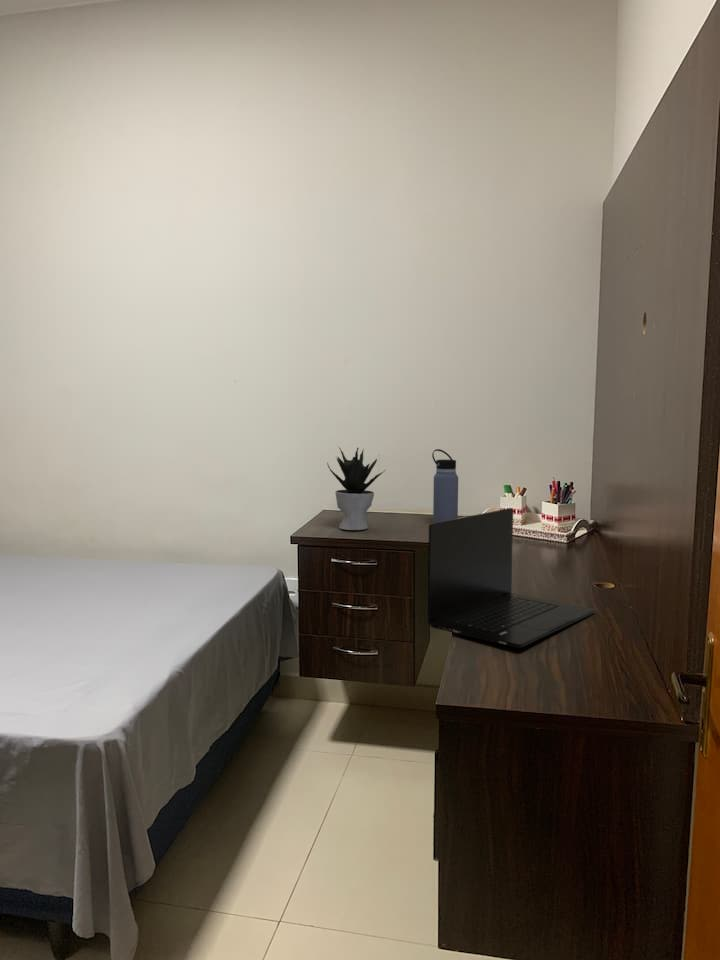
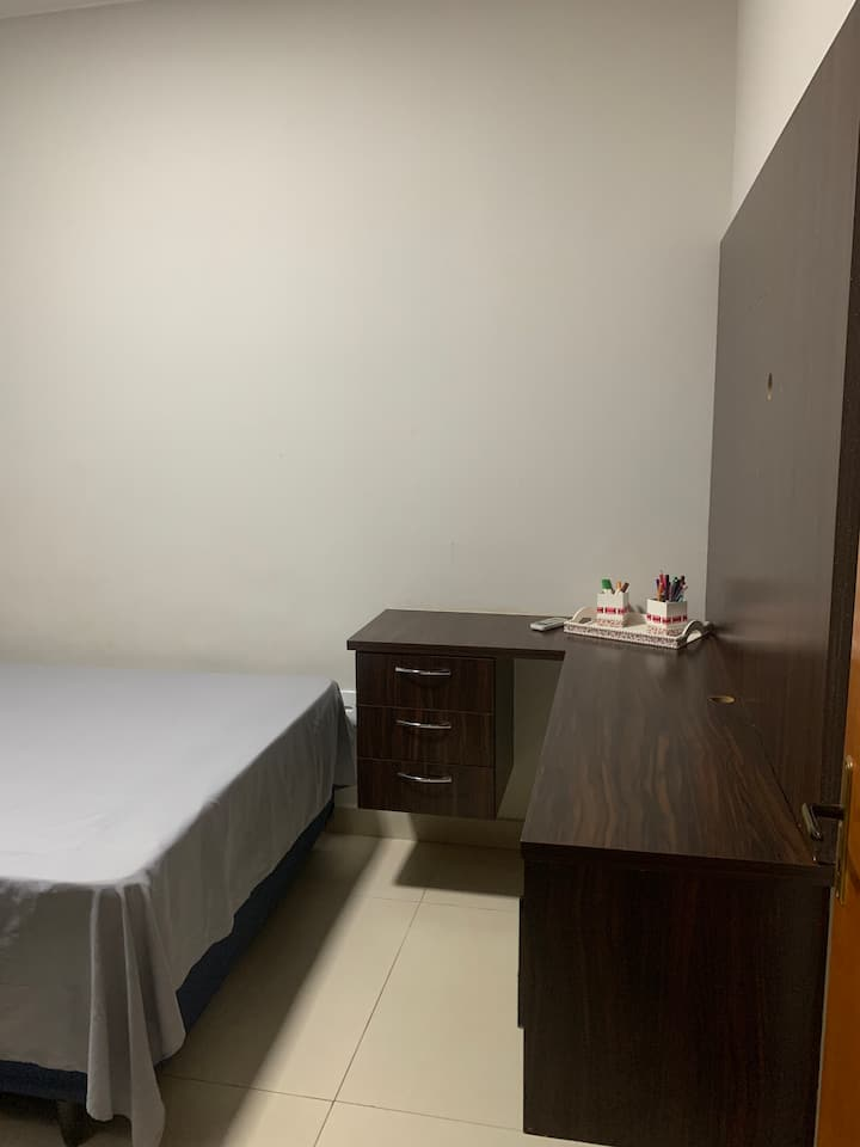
- laptop [427,507,596,649]
- potted plant [326,446,387,531]
- water bottle [431,448,459,523]
